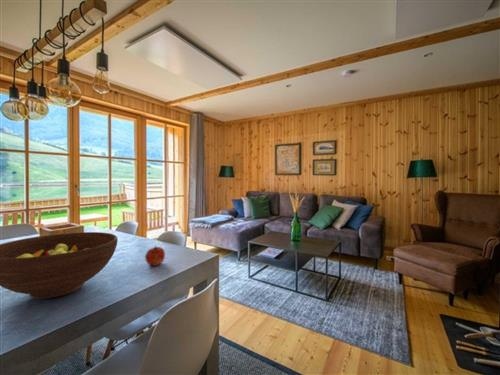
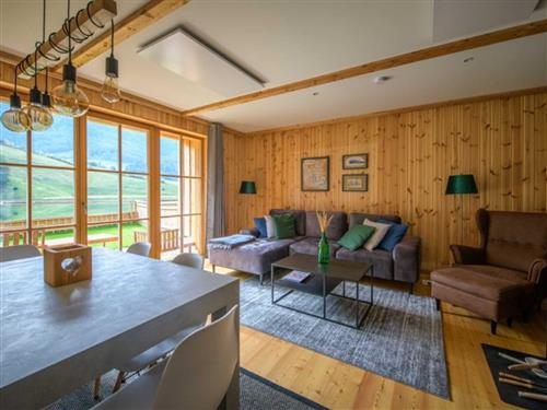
- fruit bowl [0,231,119,300]
- apple [144,245,166,267]
